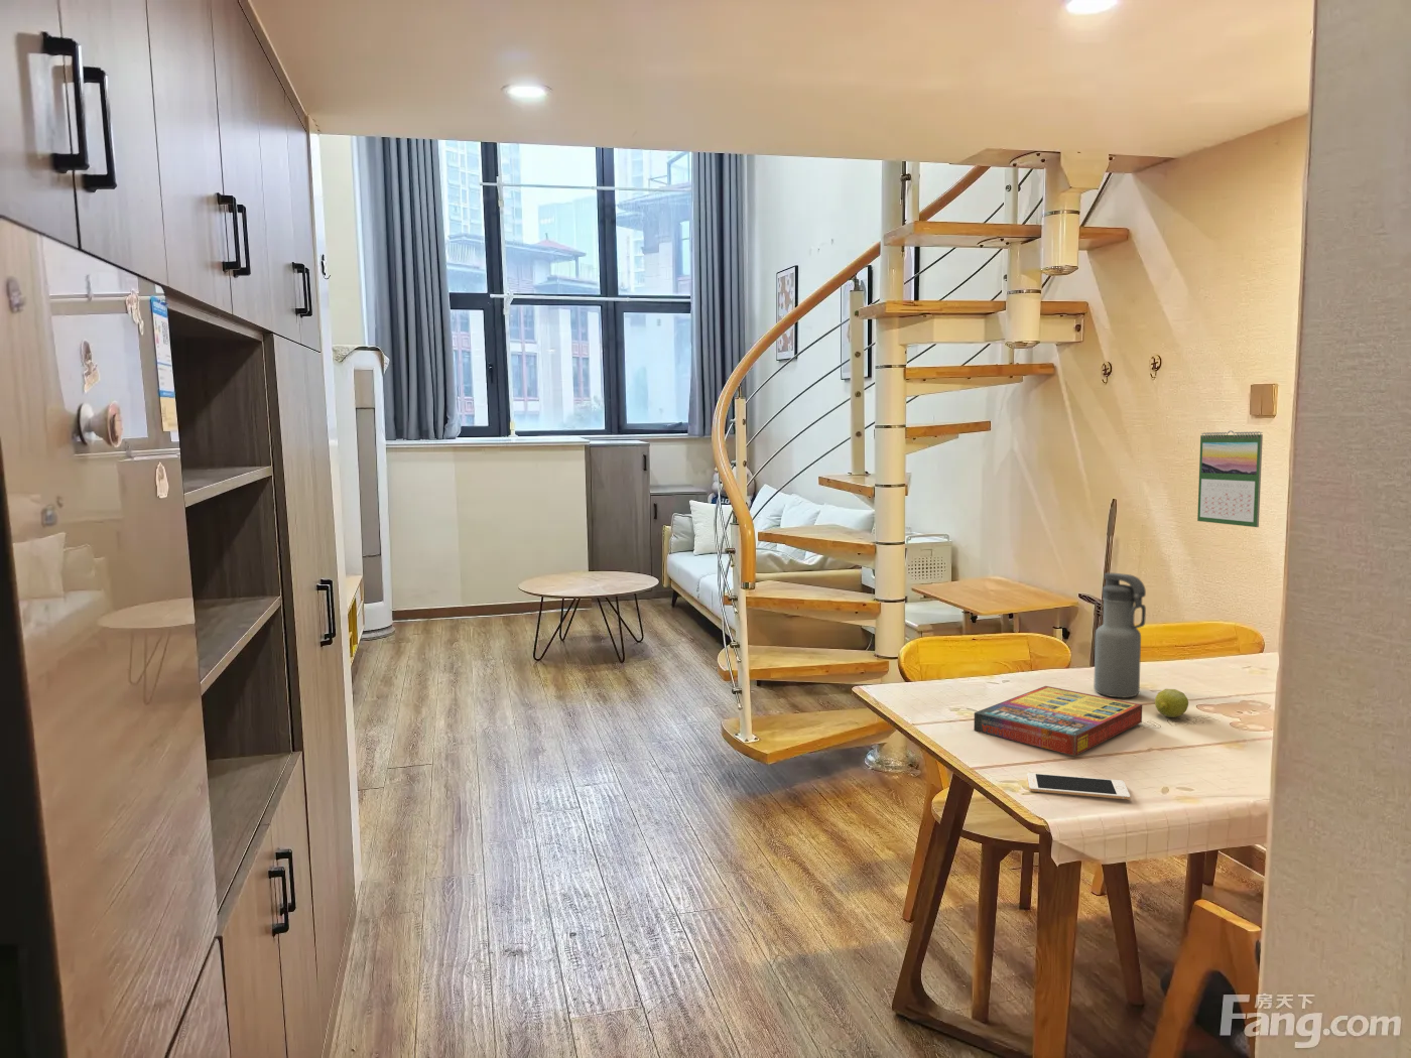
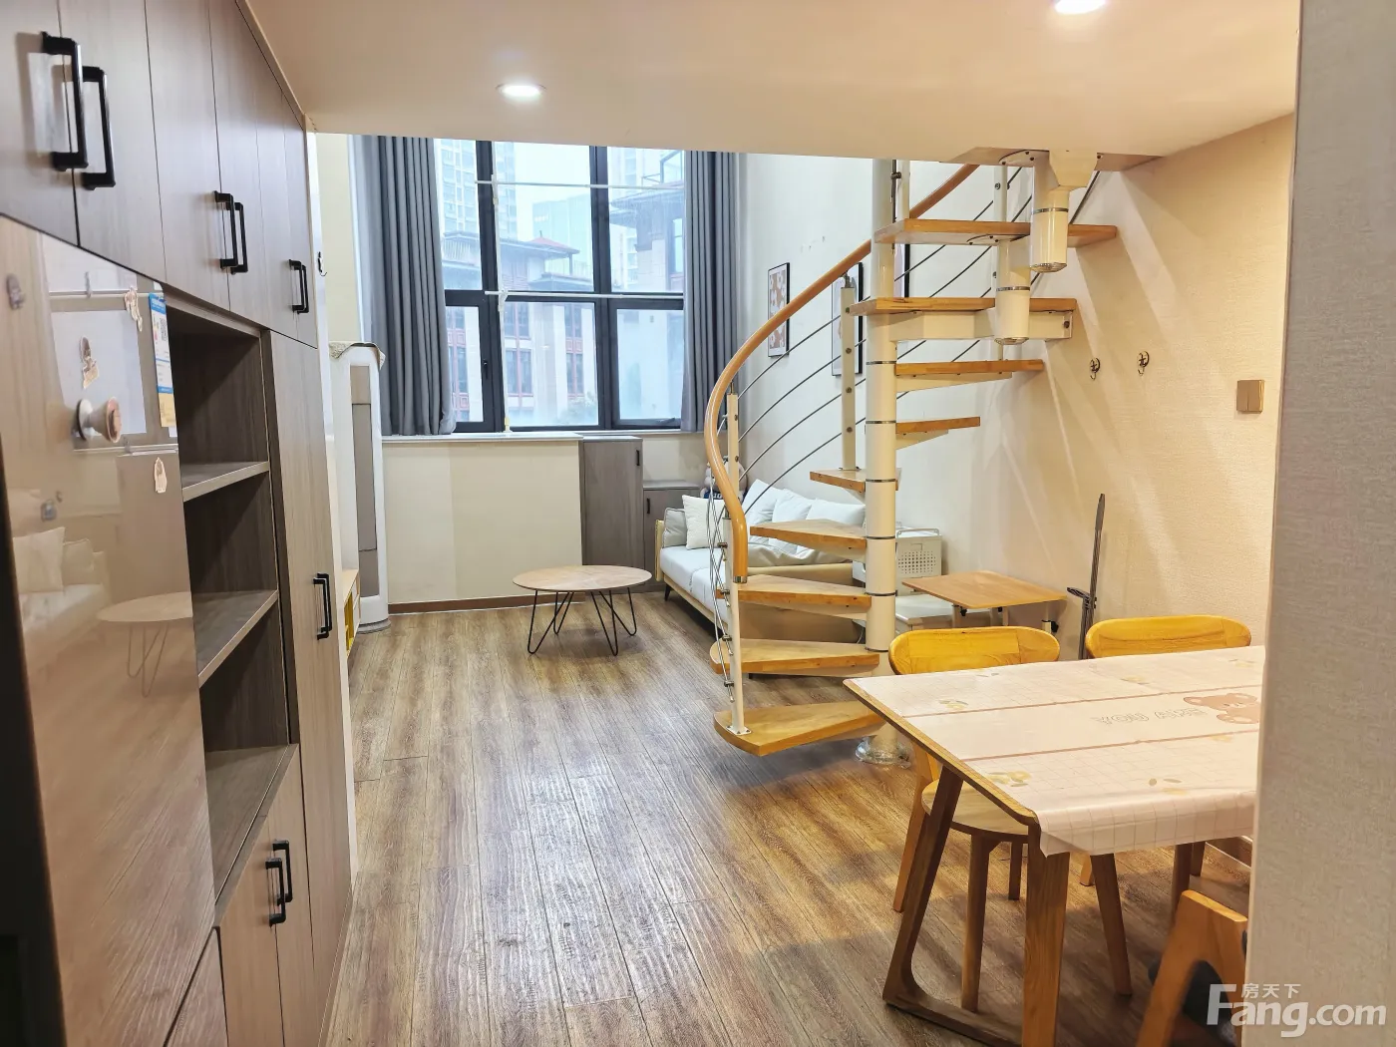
- calendar [1197,429,1264,528]
- cell phone [1025,772,1131,801]
- fruit [1154,688,1189,718]
- water bottle [1092,572,1147,698]
- game compilation box [972,686,1143,757]
